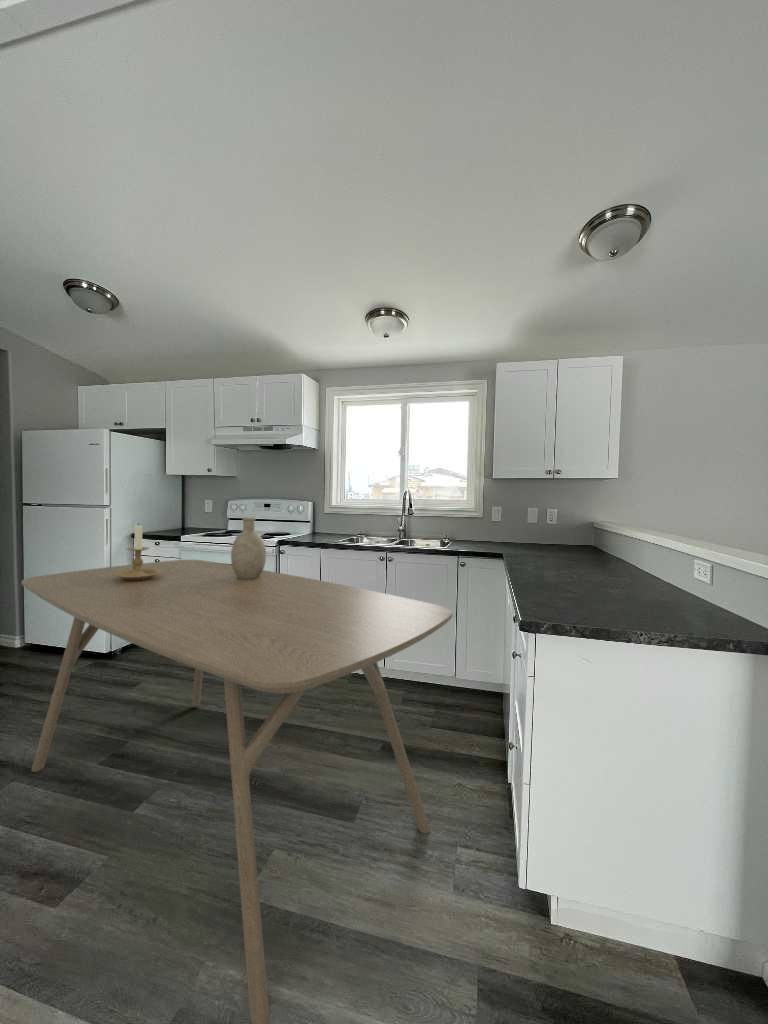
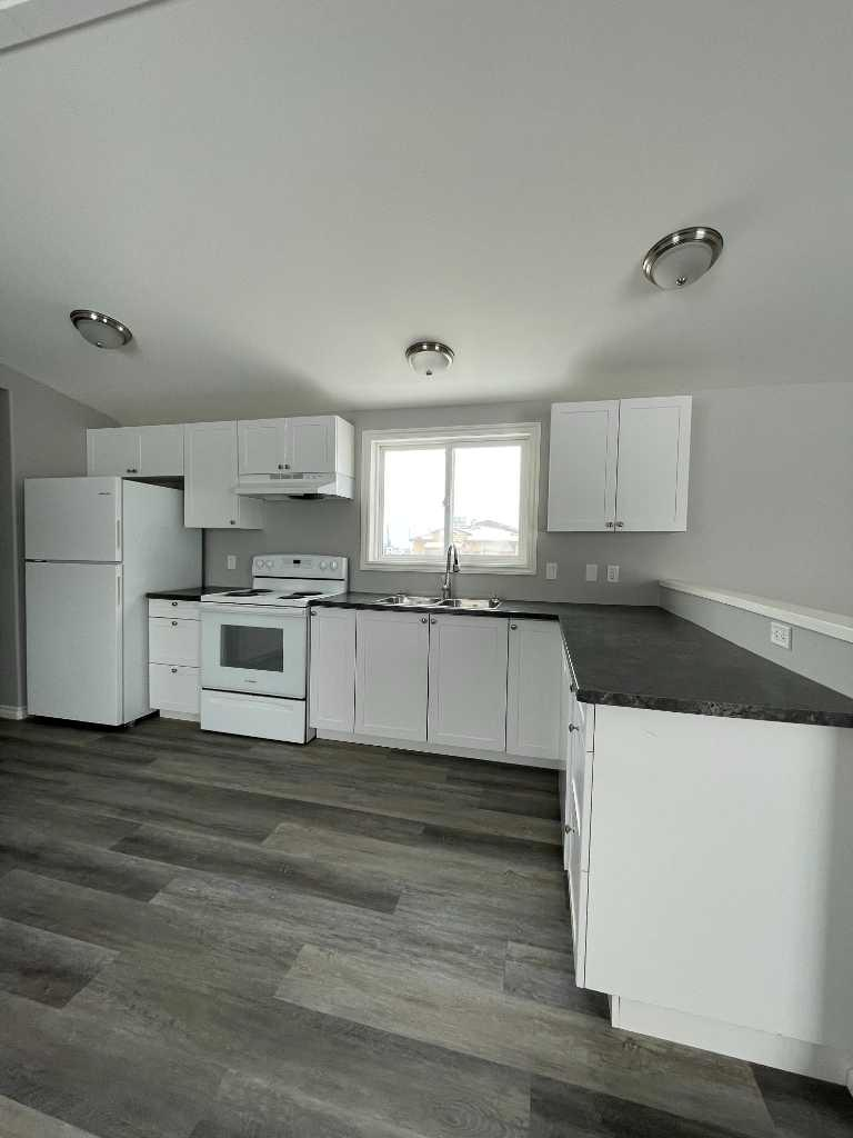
- candle holder [112,522,163,580]
- dining table [20,559,453,1024]
- decorative vase [230,516,267,579]
